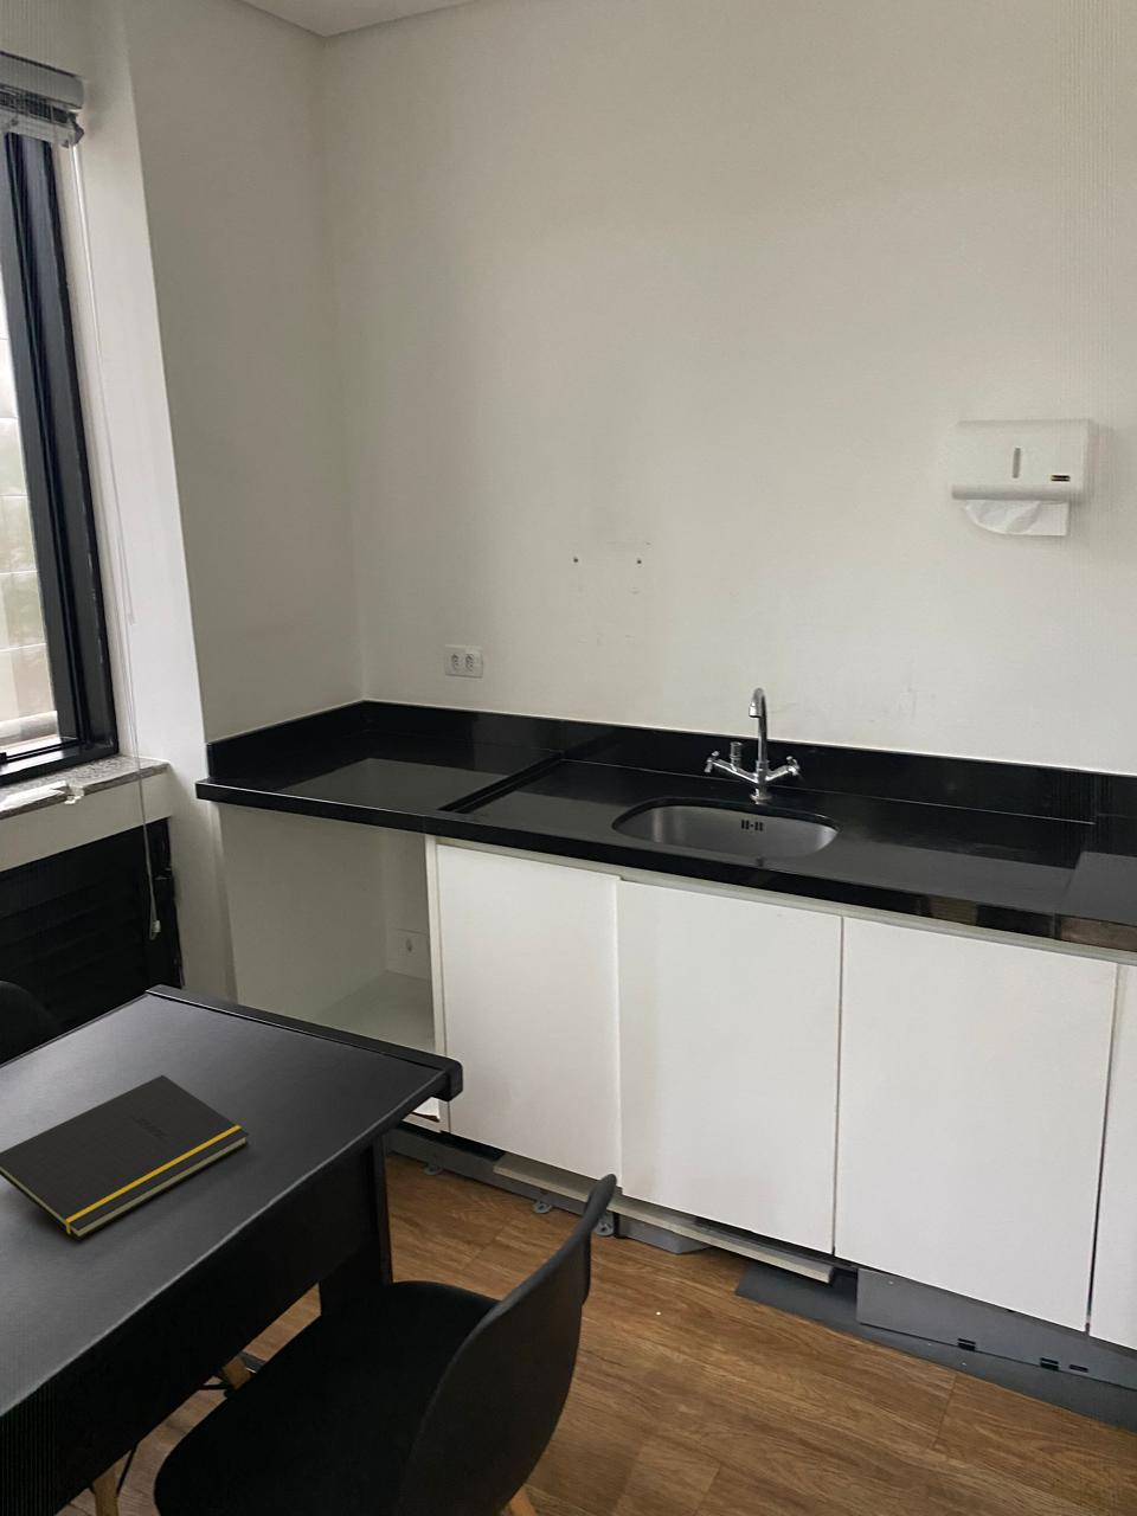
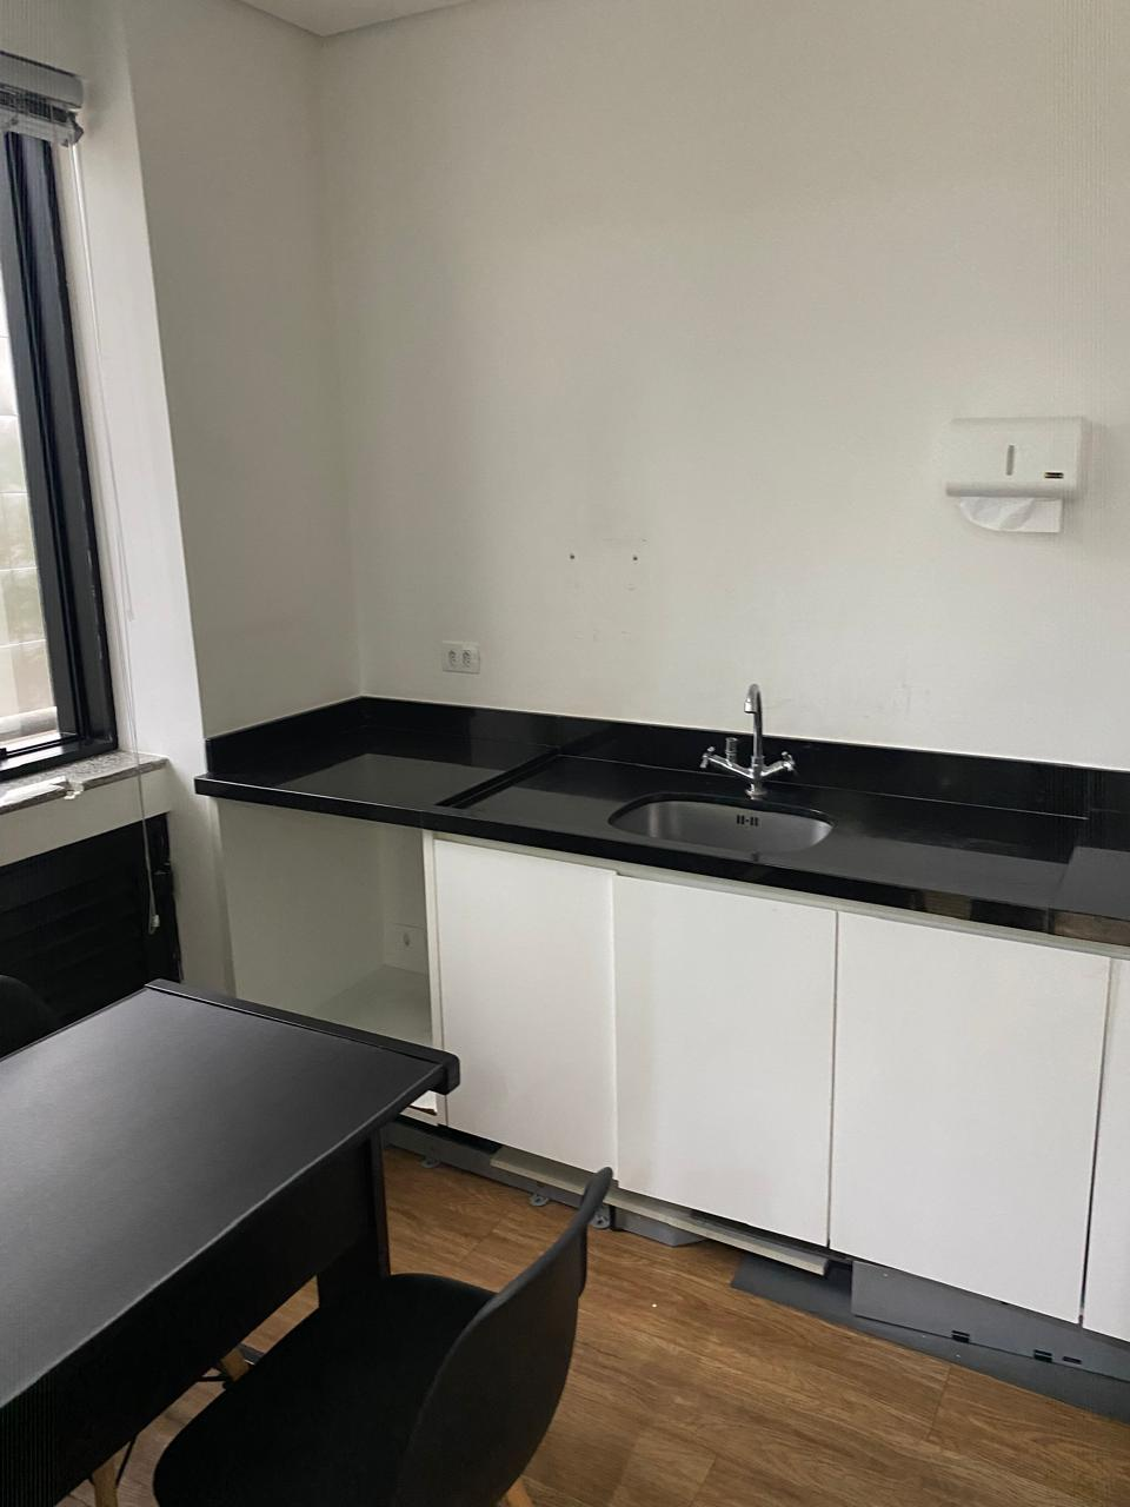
- notepad [0,1074,250,1241]
